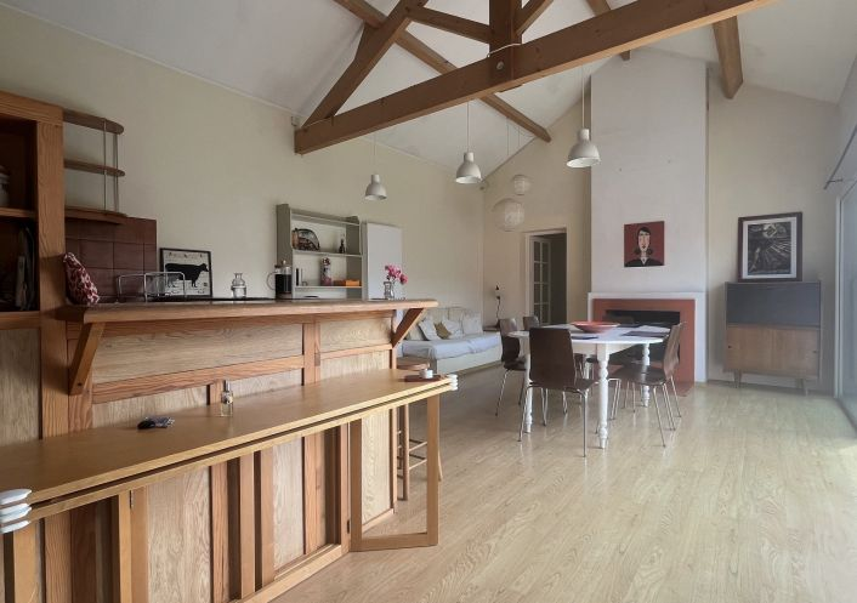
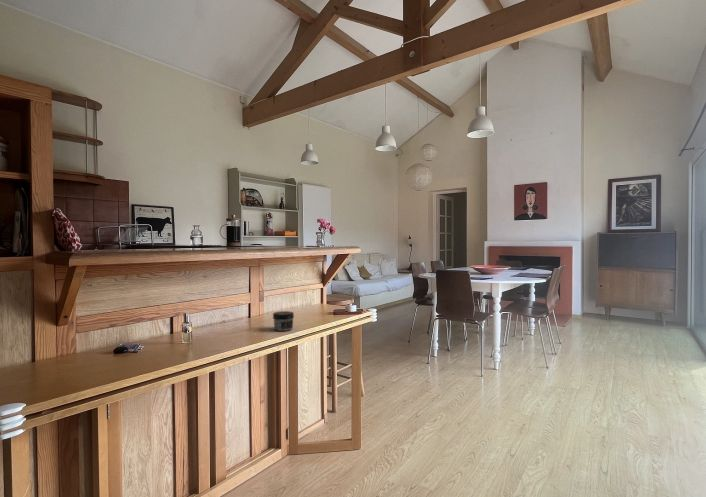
+ jar [272,310,295,332]
